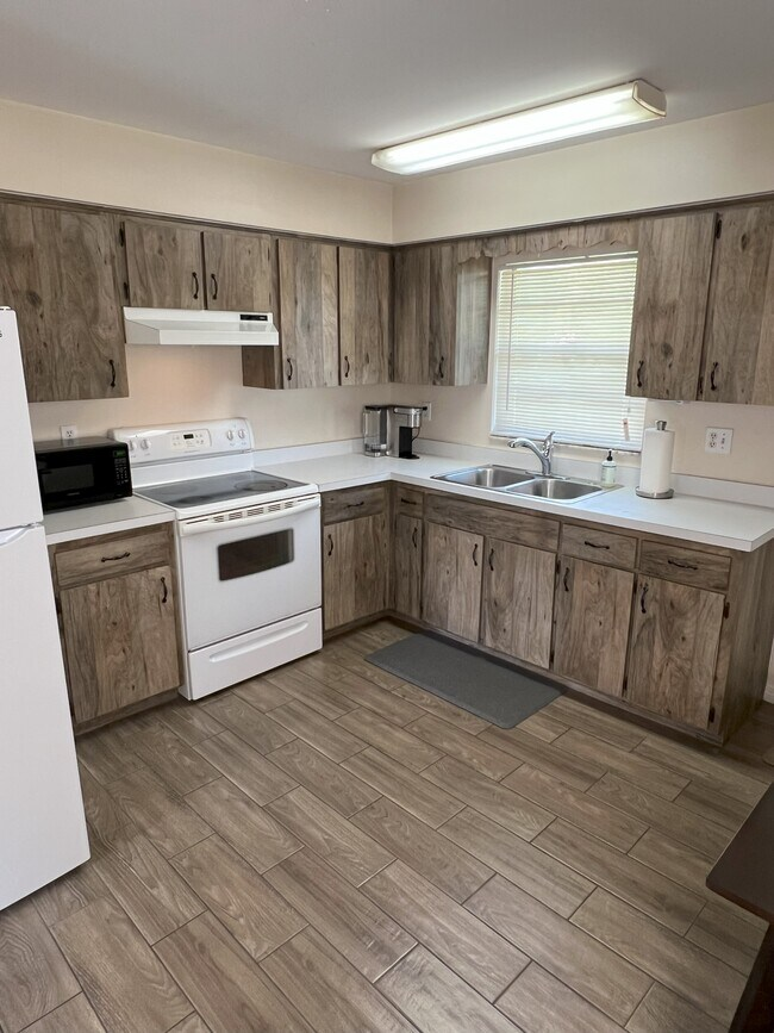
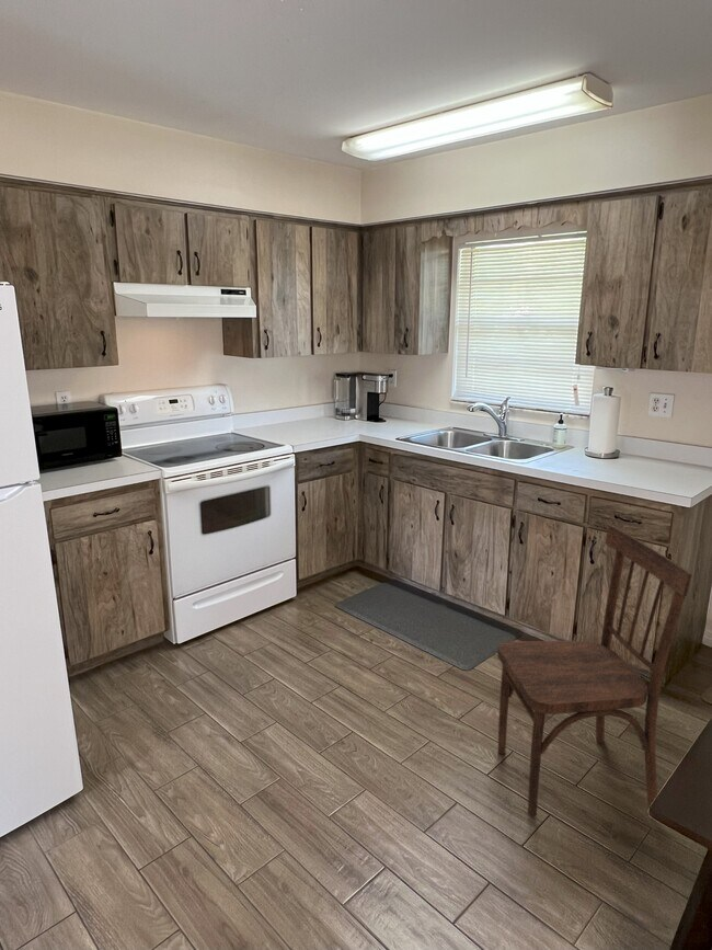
+ dining chair [496,524,693,817]
